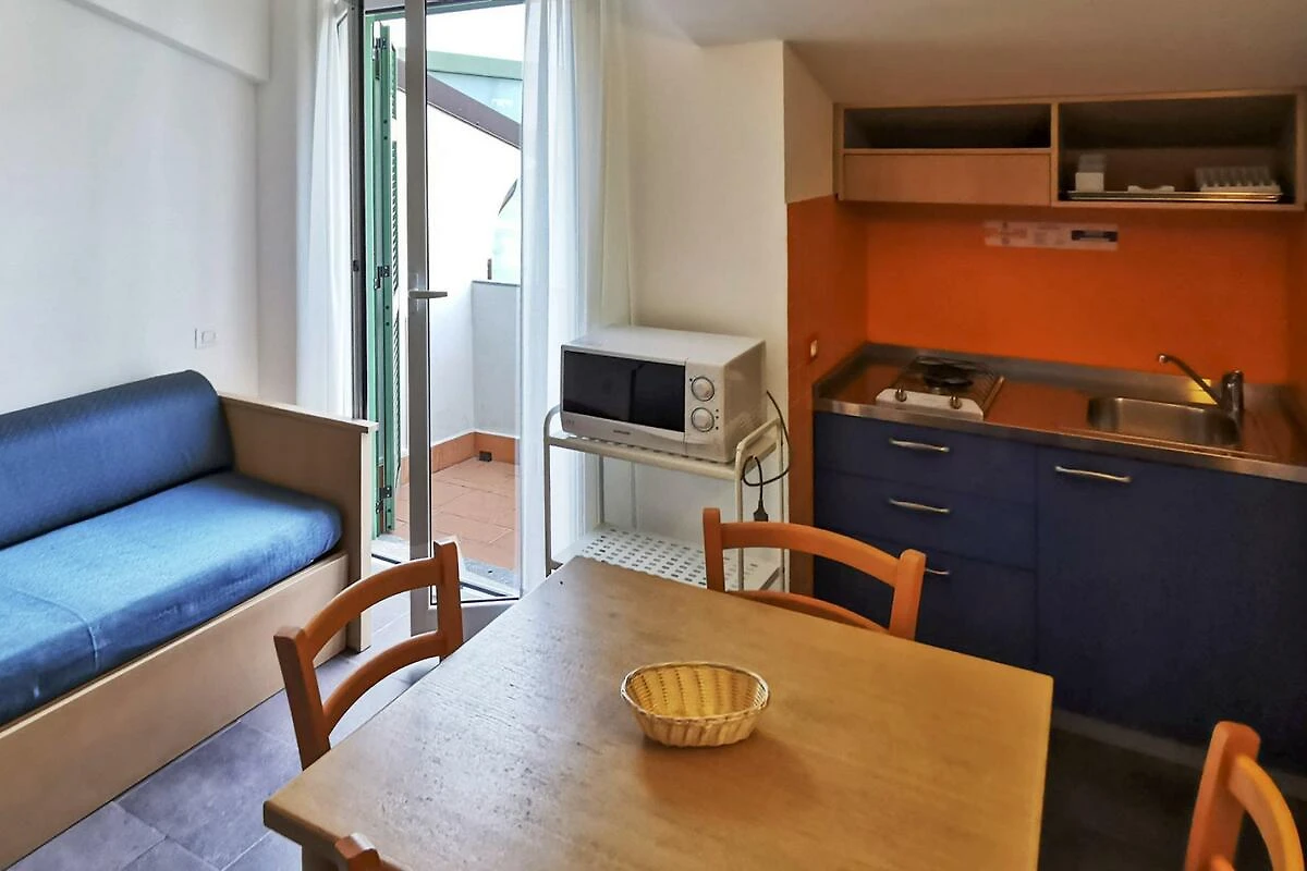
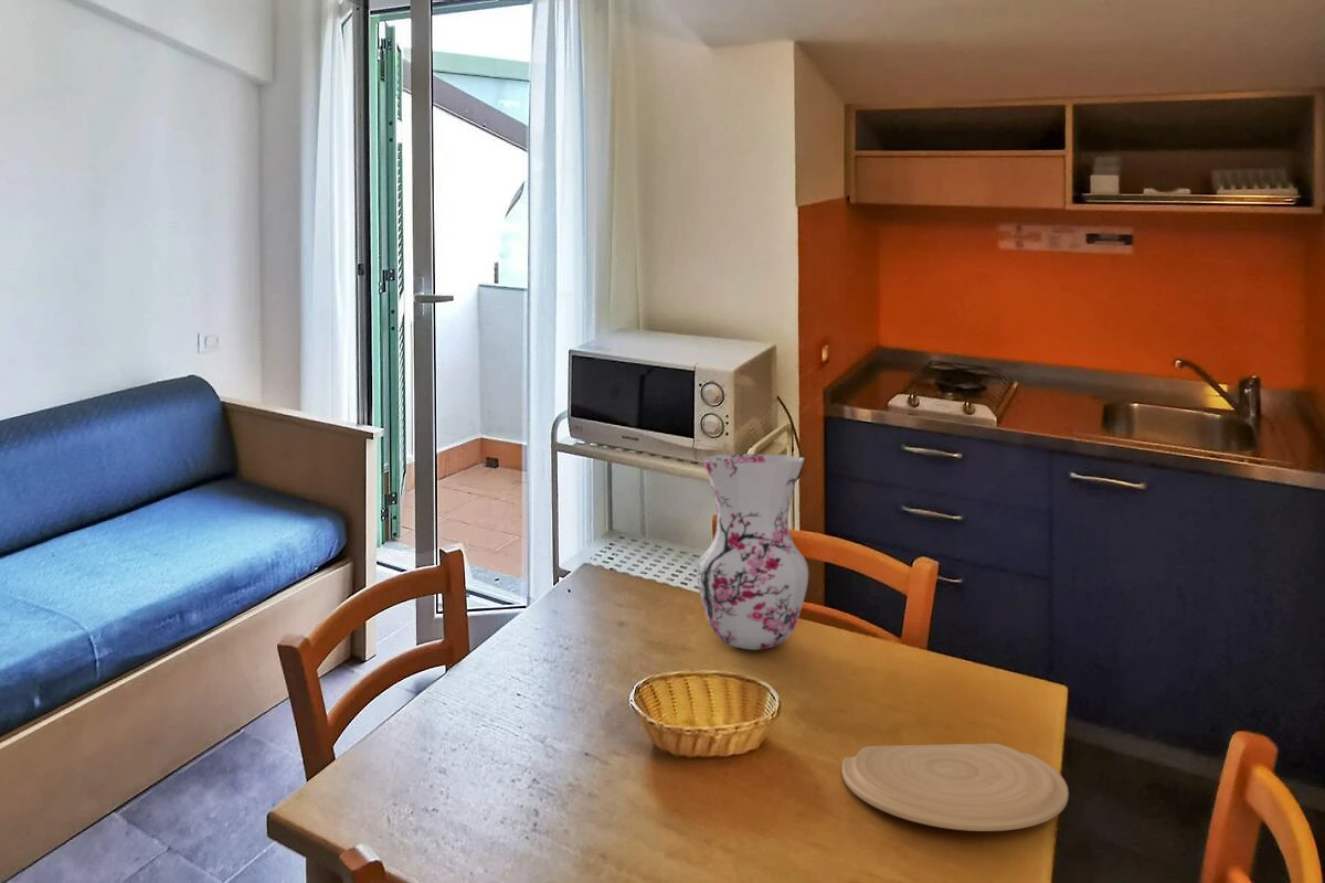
+ vase [696,453,809,651]
+ plate [840,743,1070,832]
